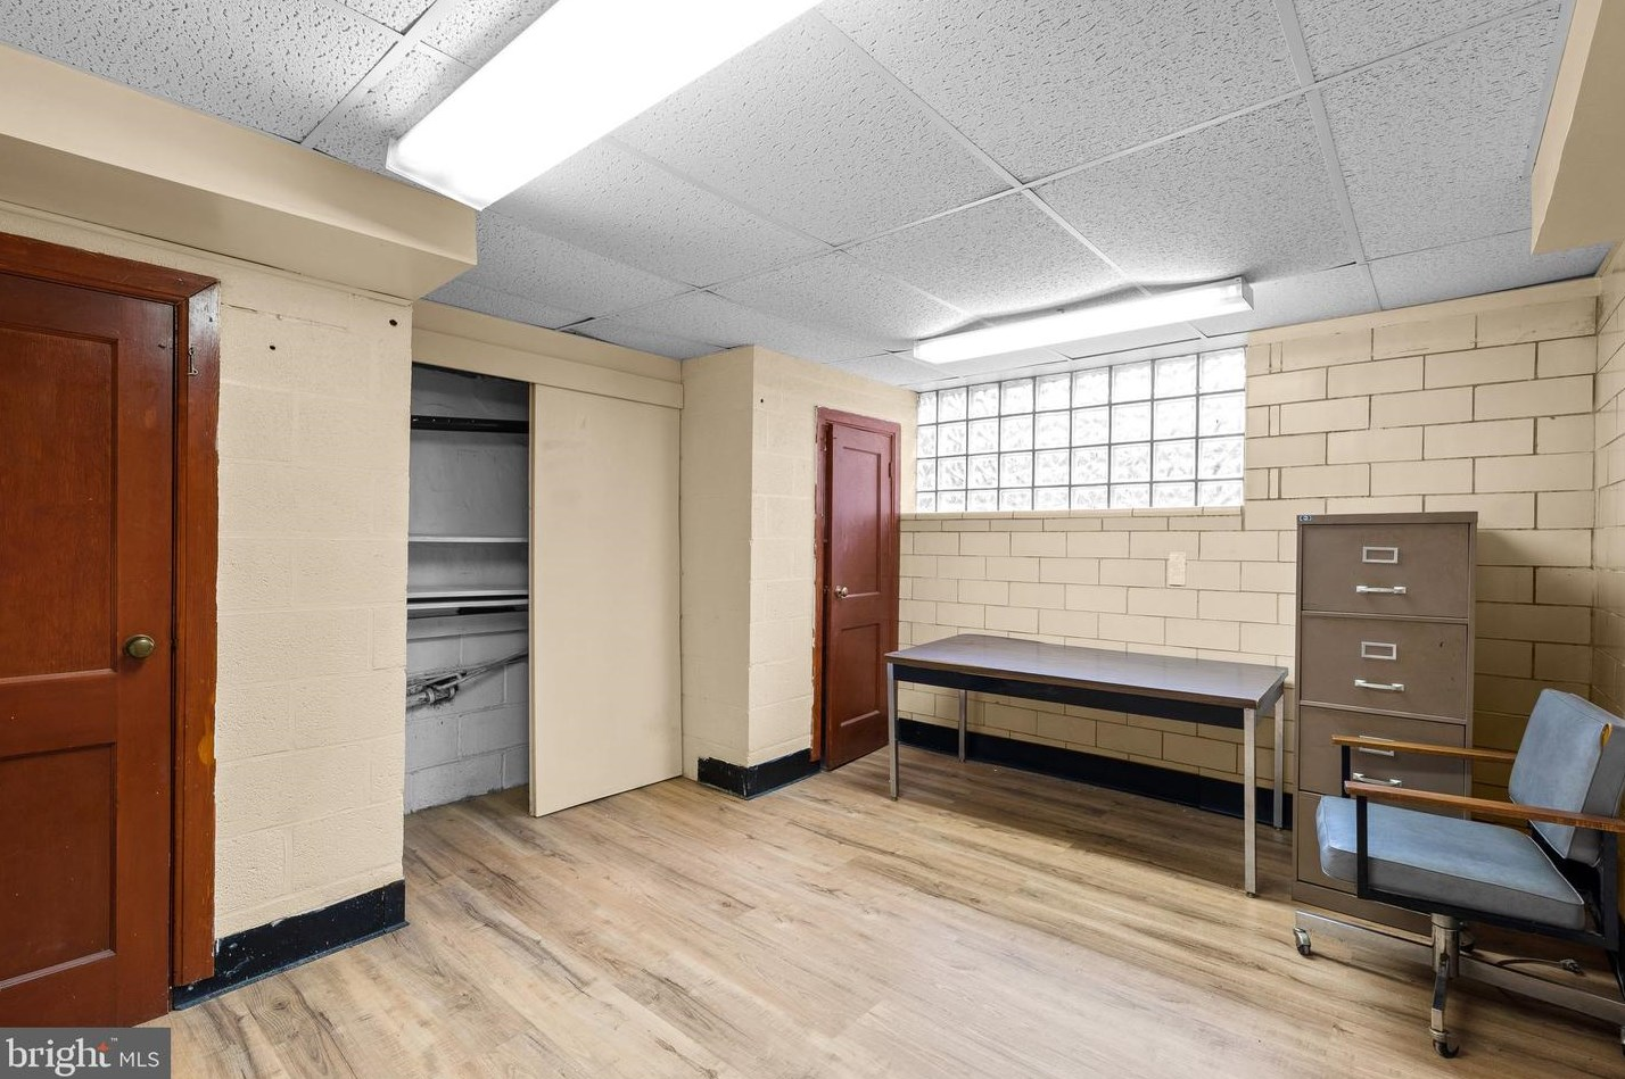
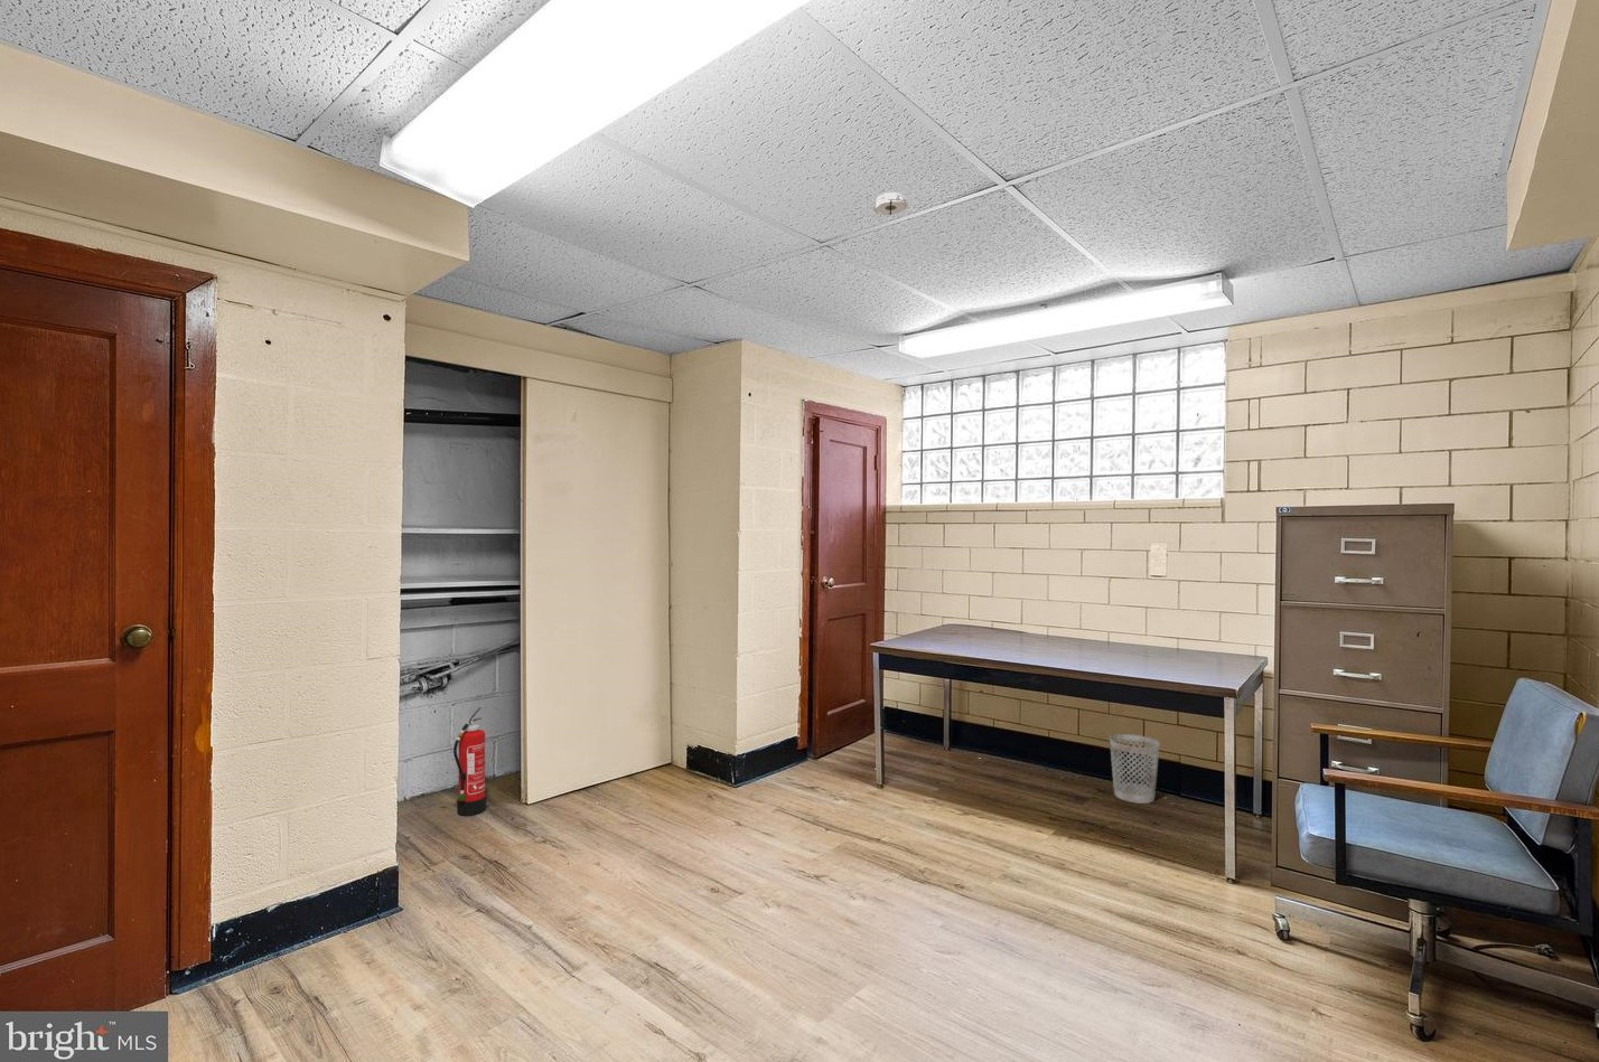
+ smoke detector [871,191,909,218]
+ wastebasket [1108,732,1162,805]
+ fire extinguisher [453,706,487,817]
